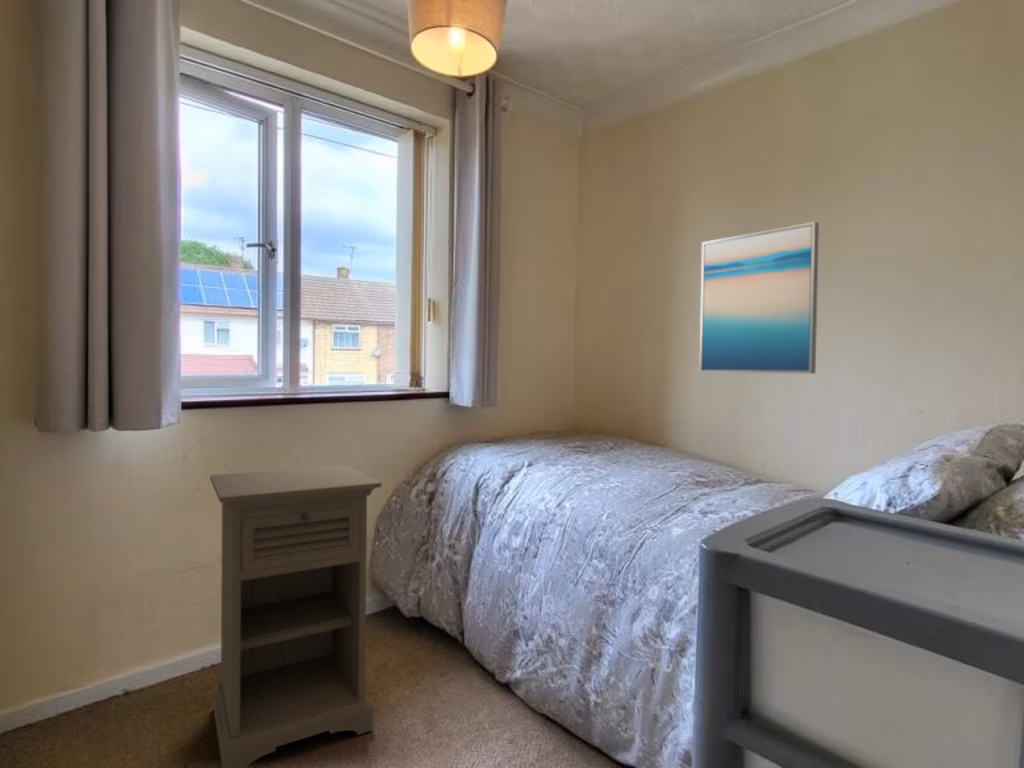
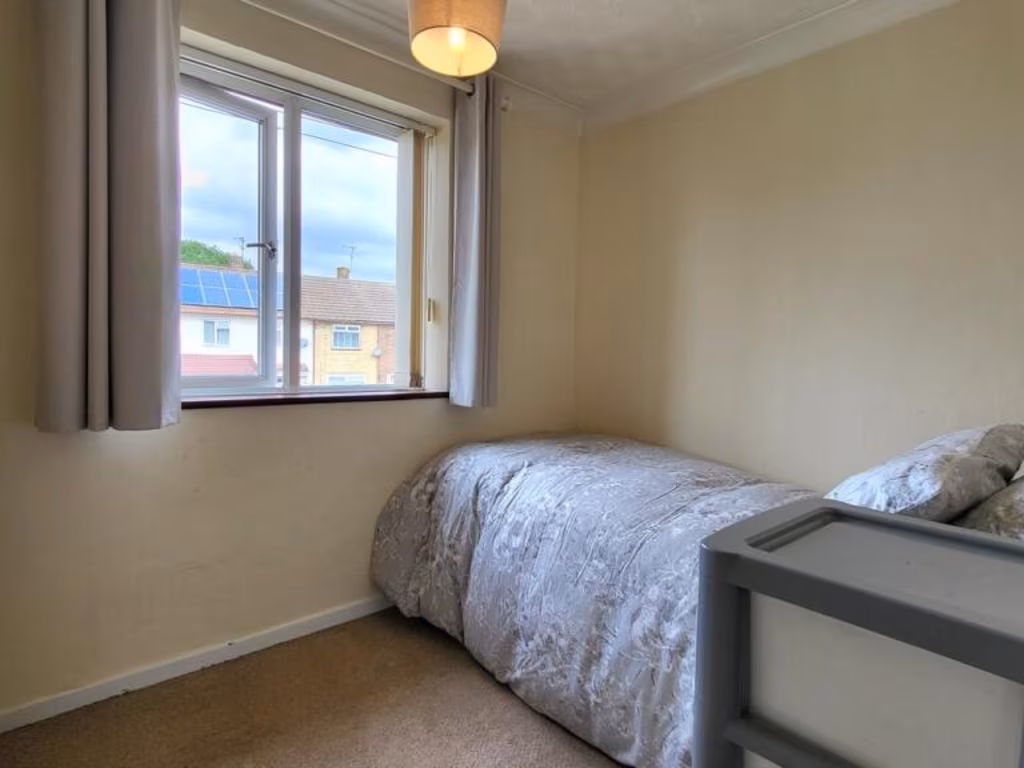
- wall art [698,221,820,375]
- nightstand [209,464,383,768]
